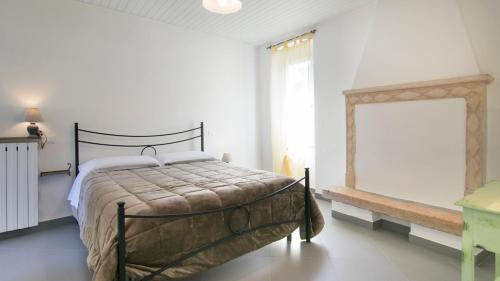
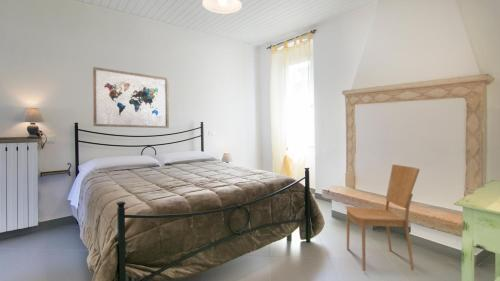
+ chair [345,164,421,272]
+ wall art [92,66,170,129]
